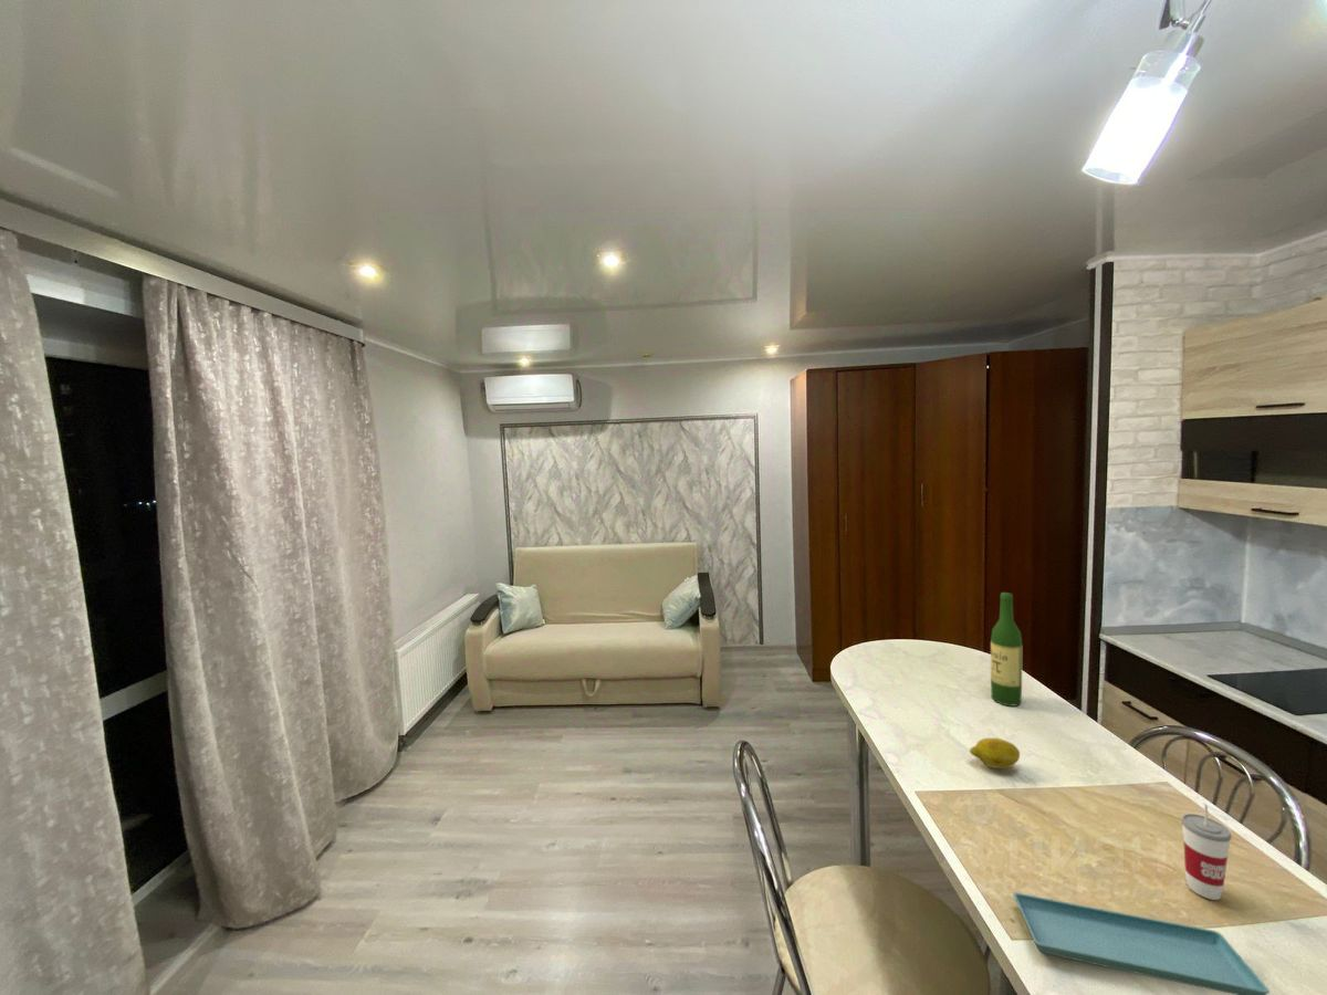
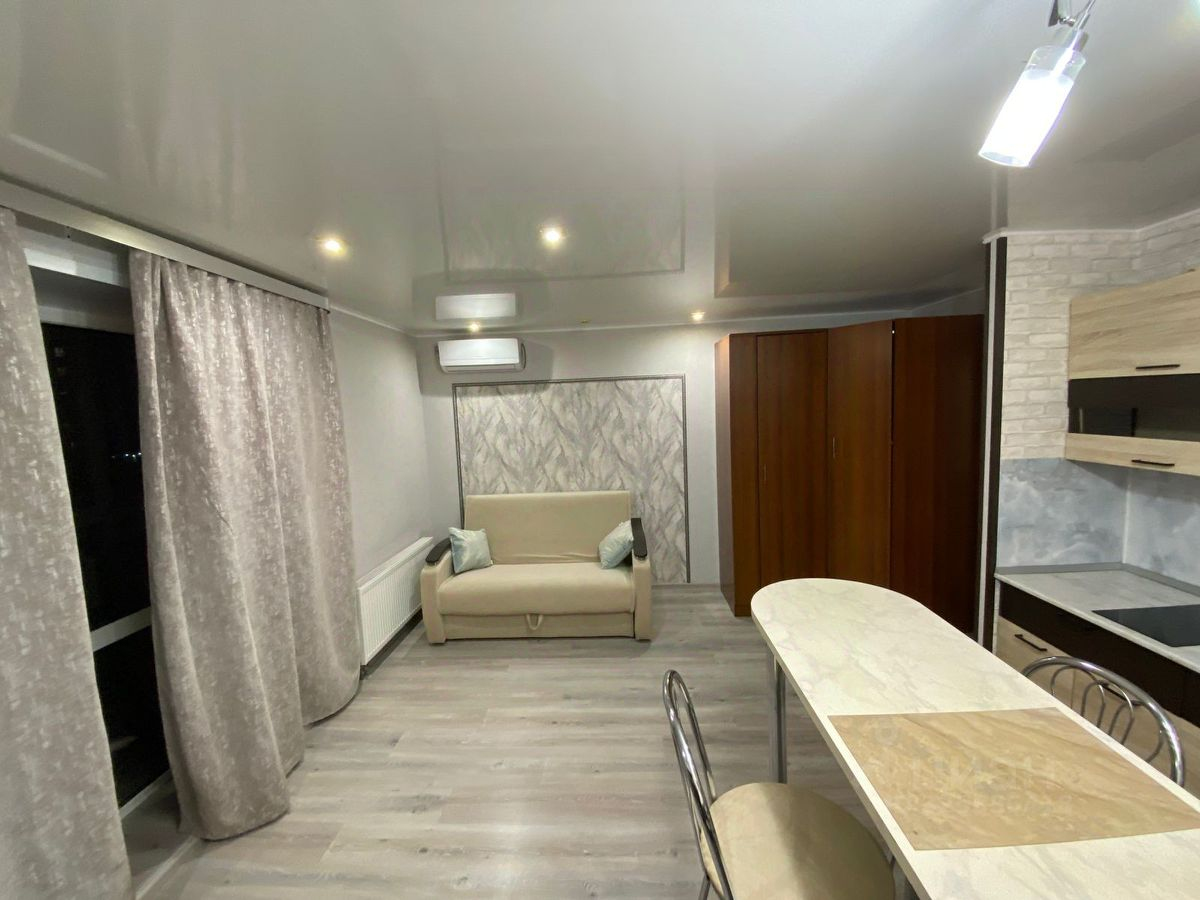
- fruit [969,737,1021,769]
- saucer [1012,891,1271,995]
- cup [1180,804,1233,901]
- wine bottle [990,591,1023,706]
